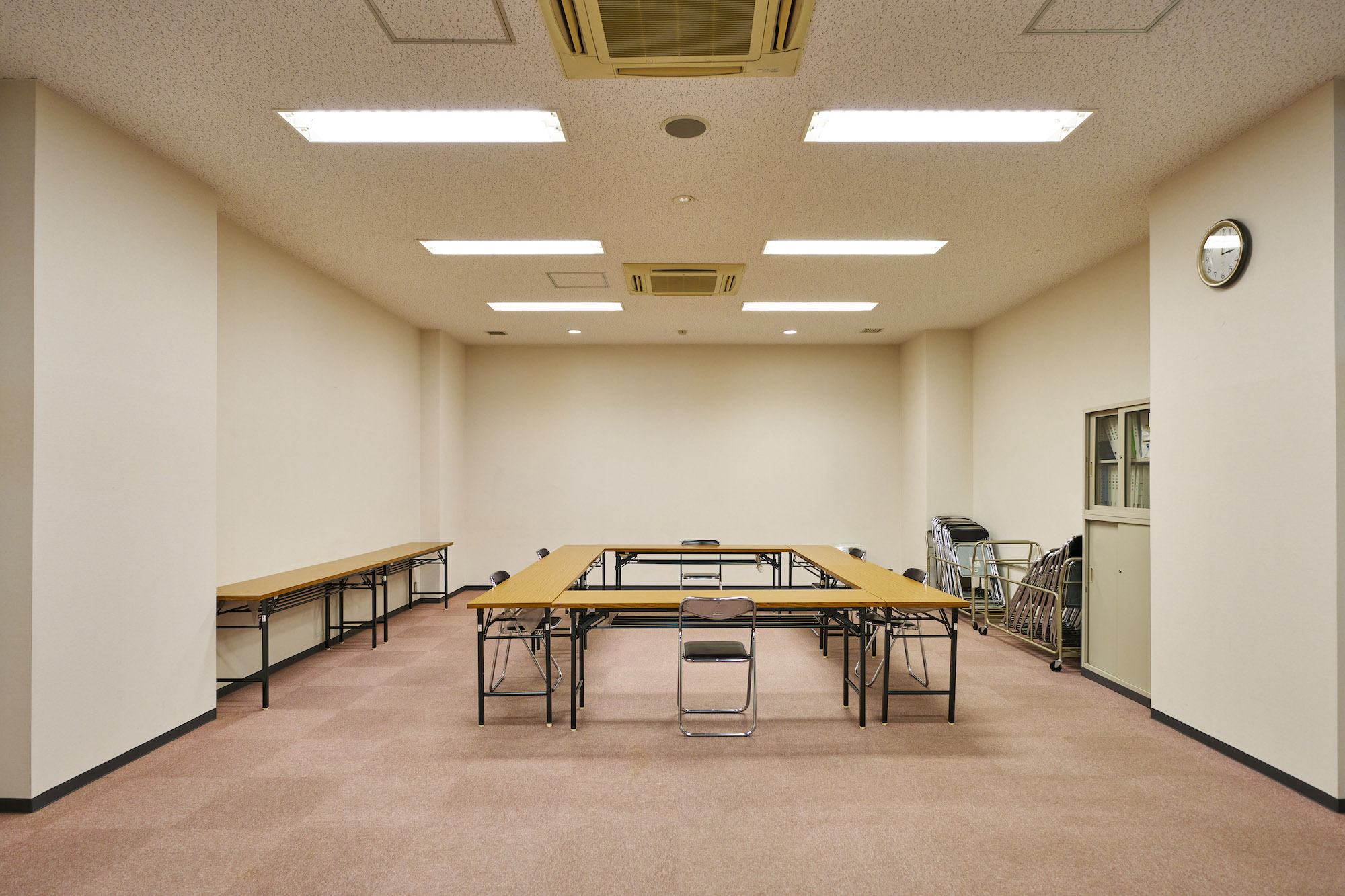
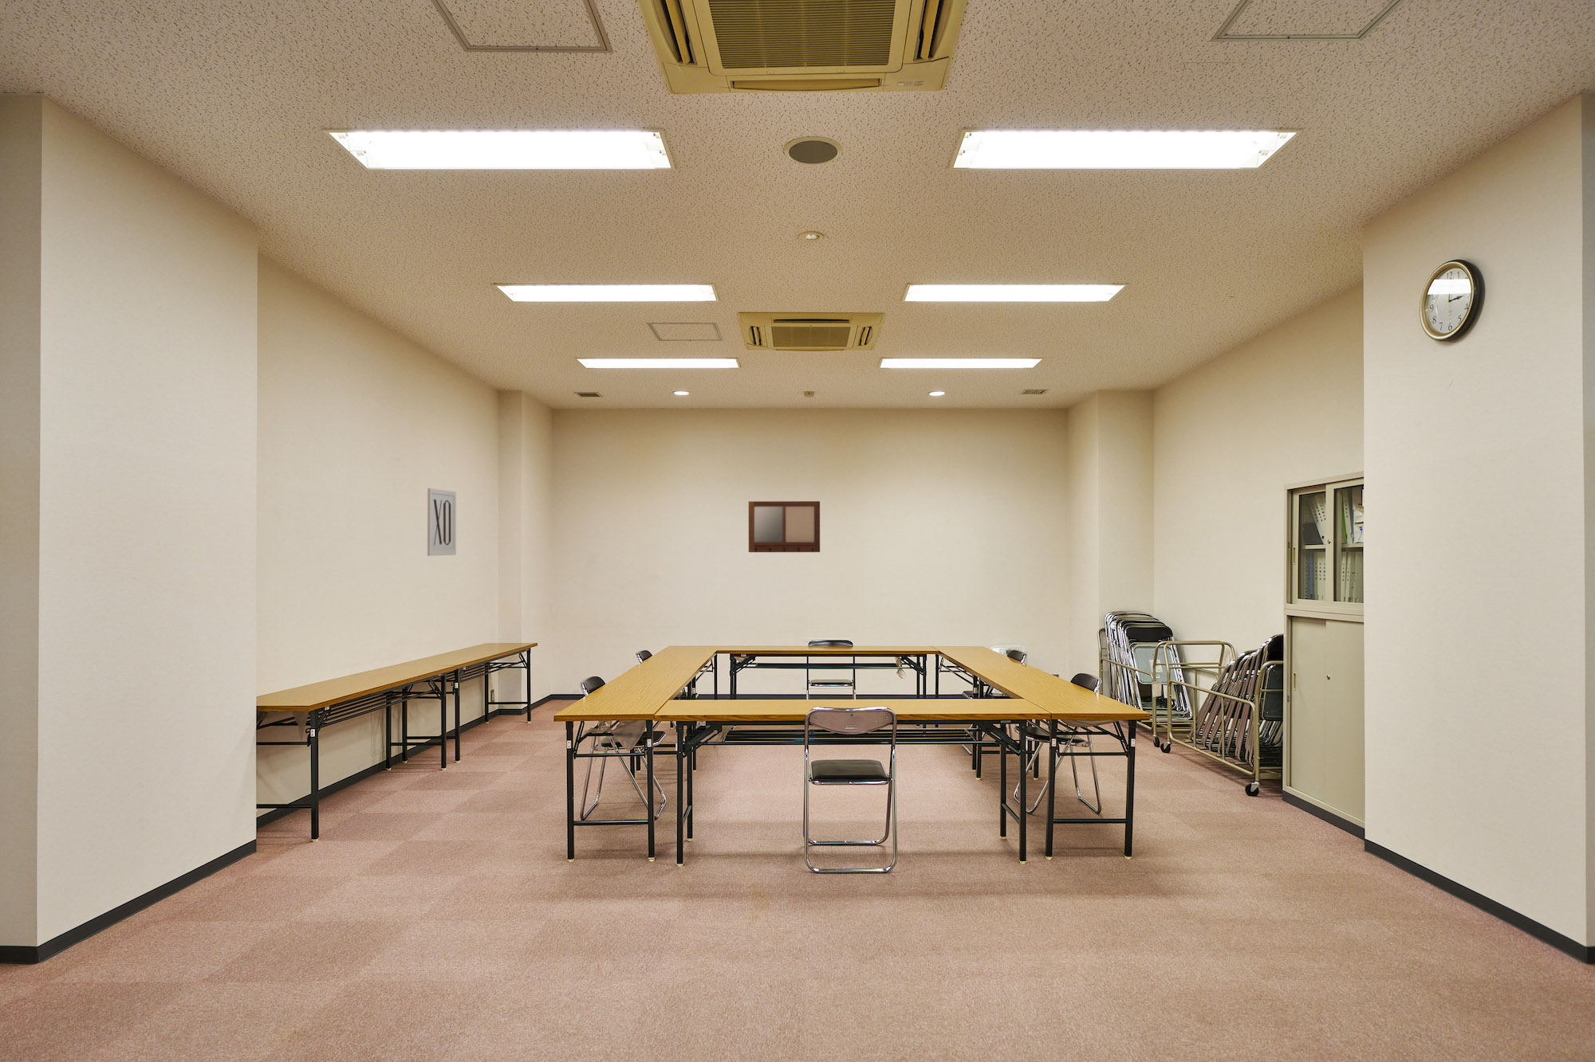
+ wall art [427,487,457,557]
+ writing board [748,500,821,552]
